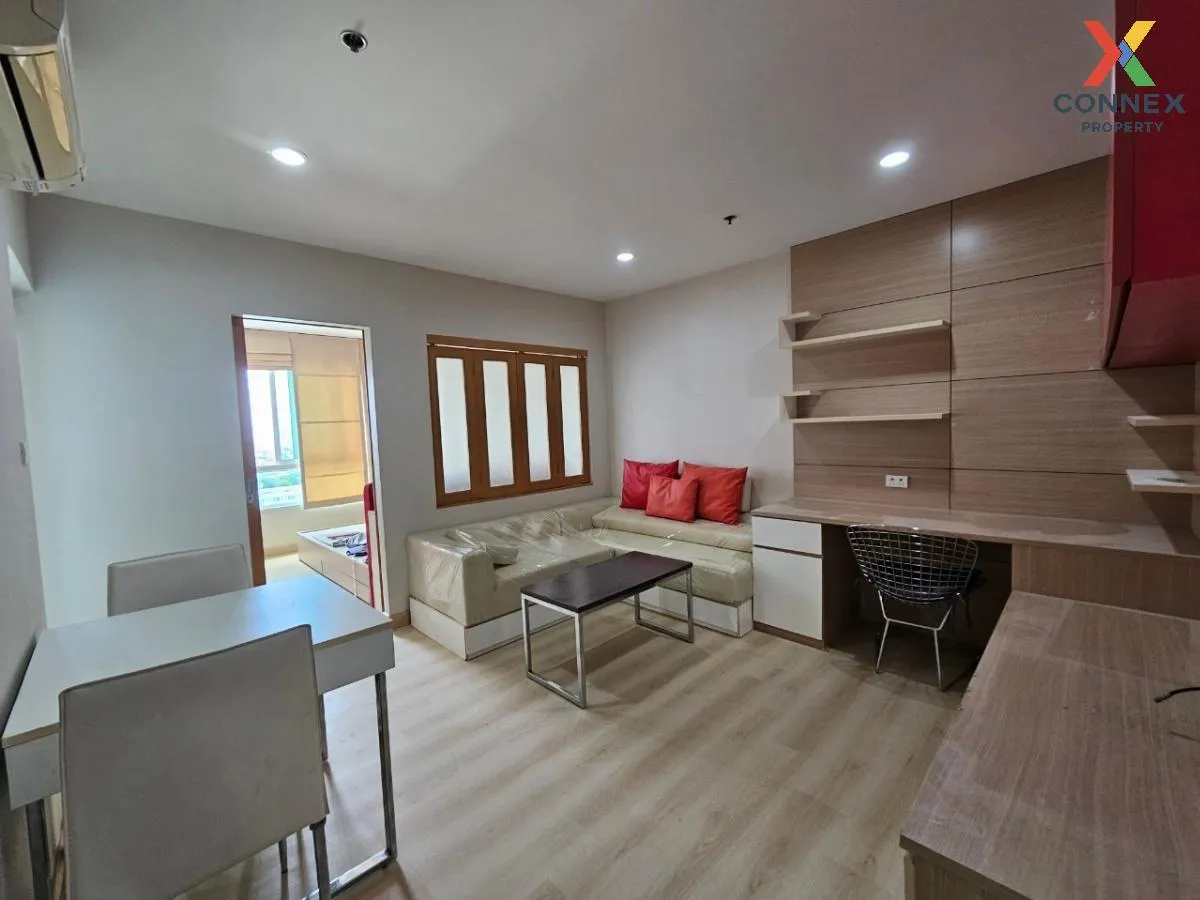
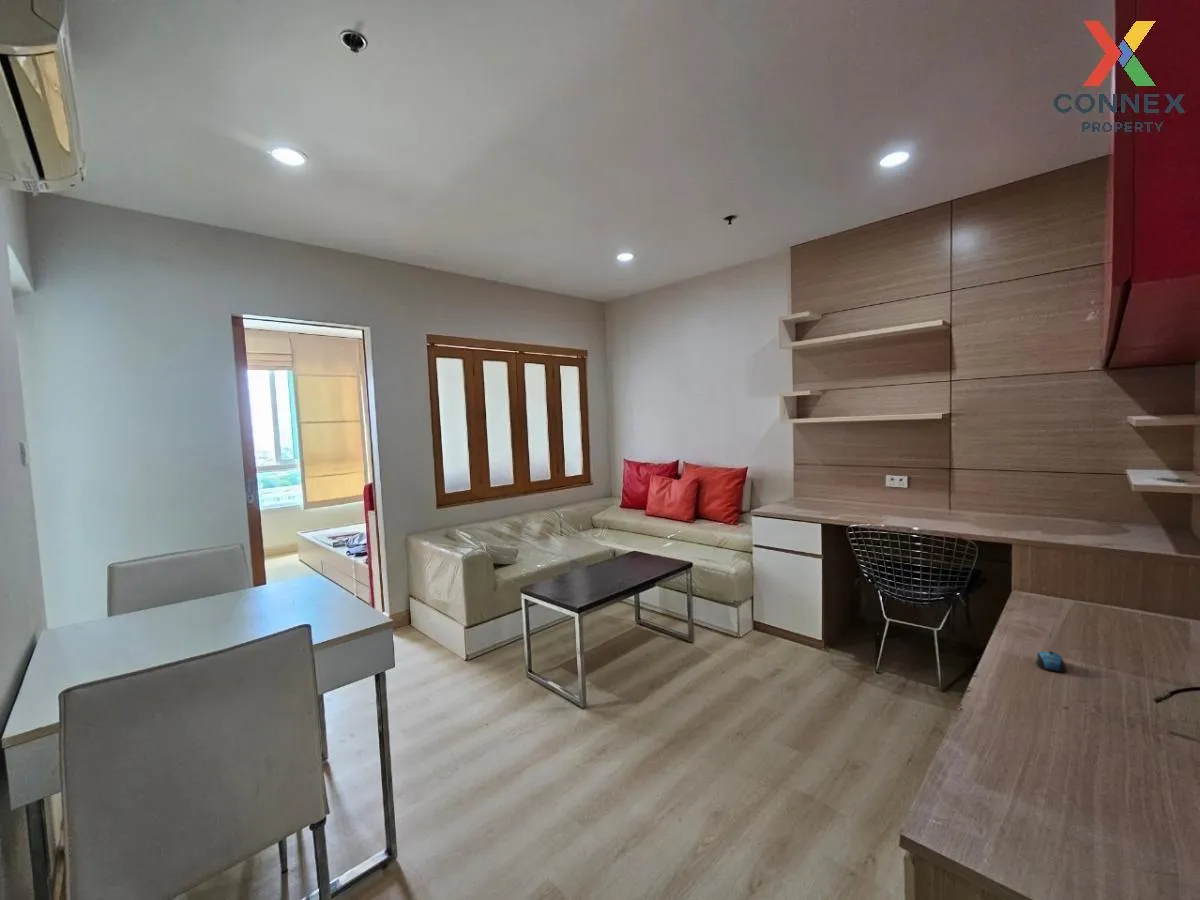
+ computer mouse [1035,651,1068,673]
